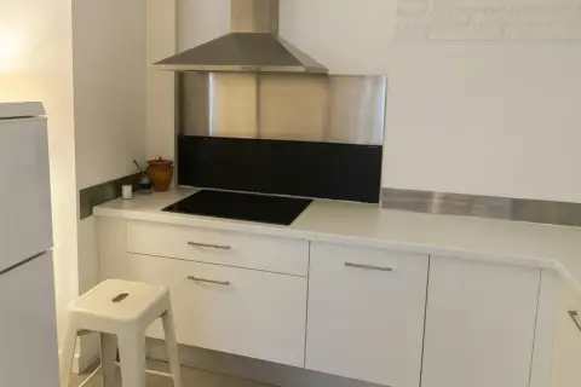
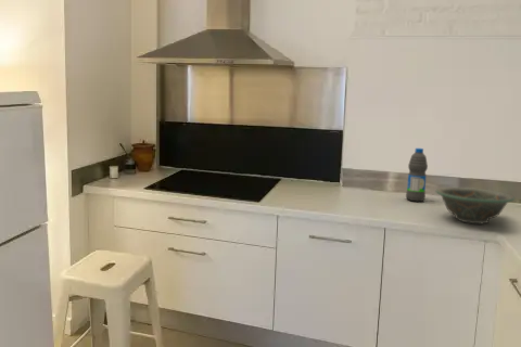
+ water bottle [405,147,429,203]
+ decorative bowl [435,187,516,224]
